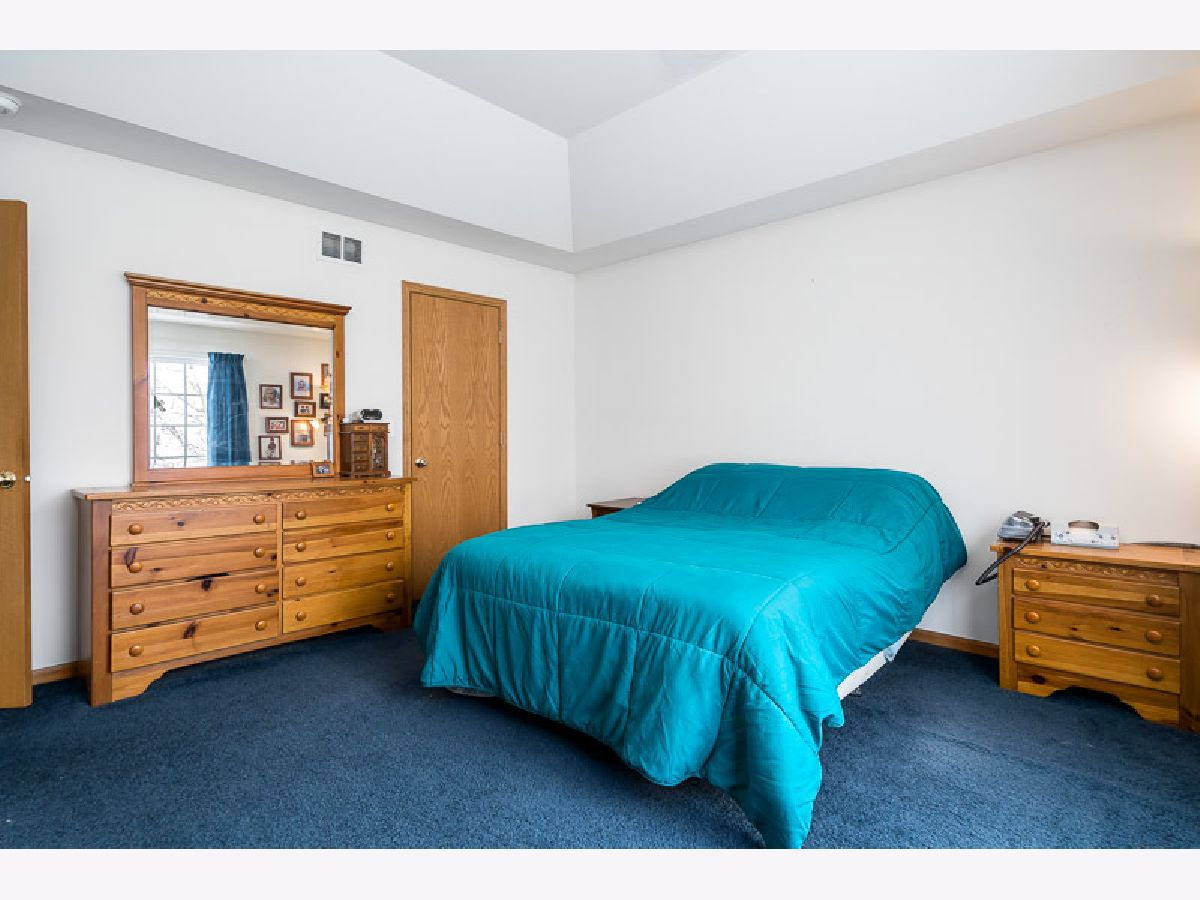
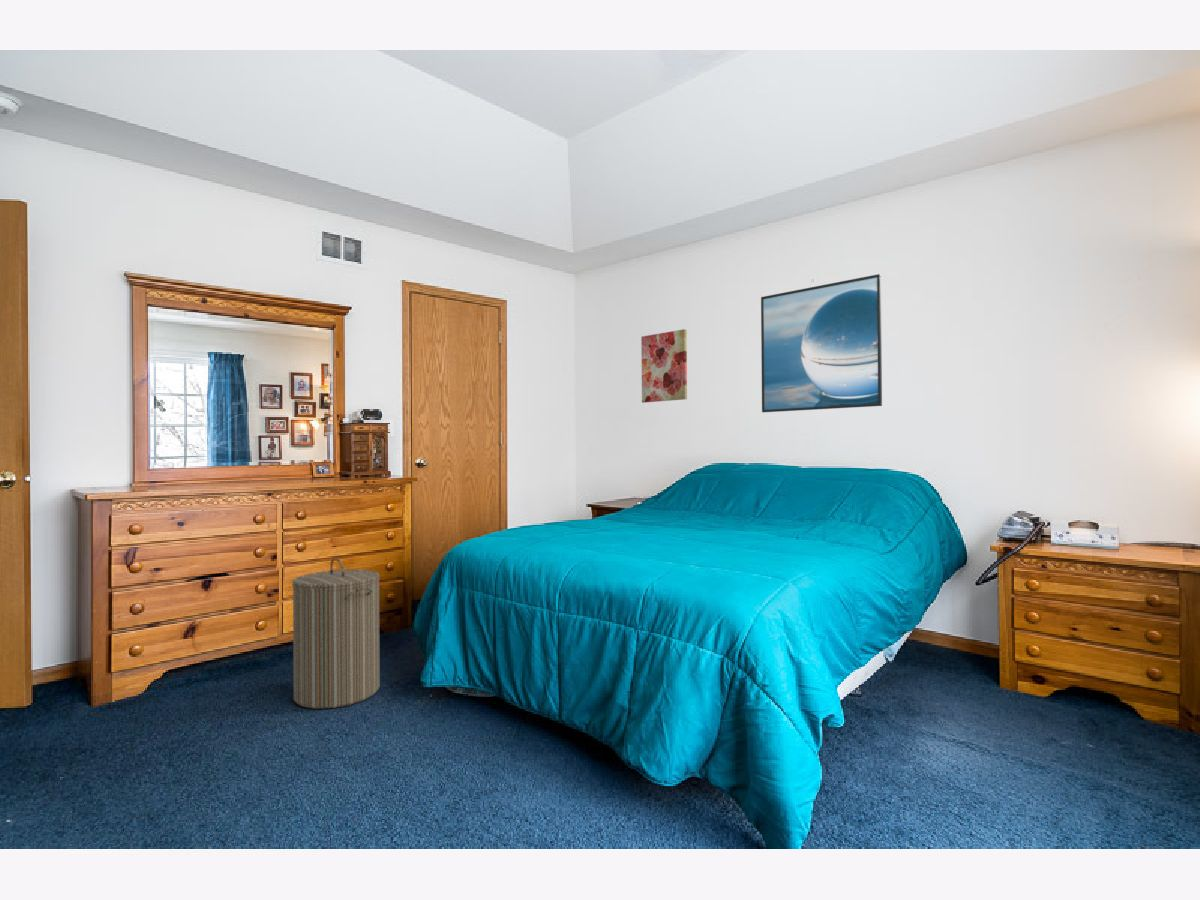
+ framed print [760,273,883,413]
+ wall art [640,328,688,404]
+ laundry hamper [291,557,381,710]
